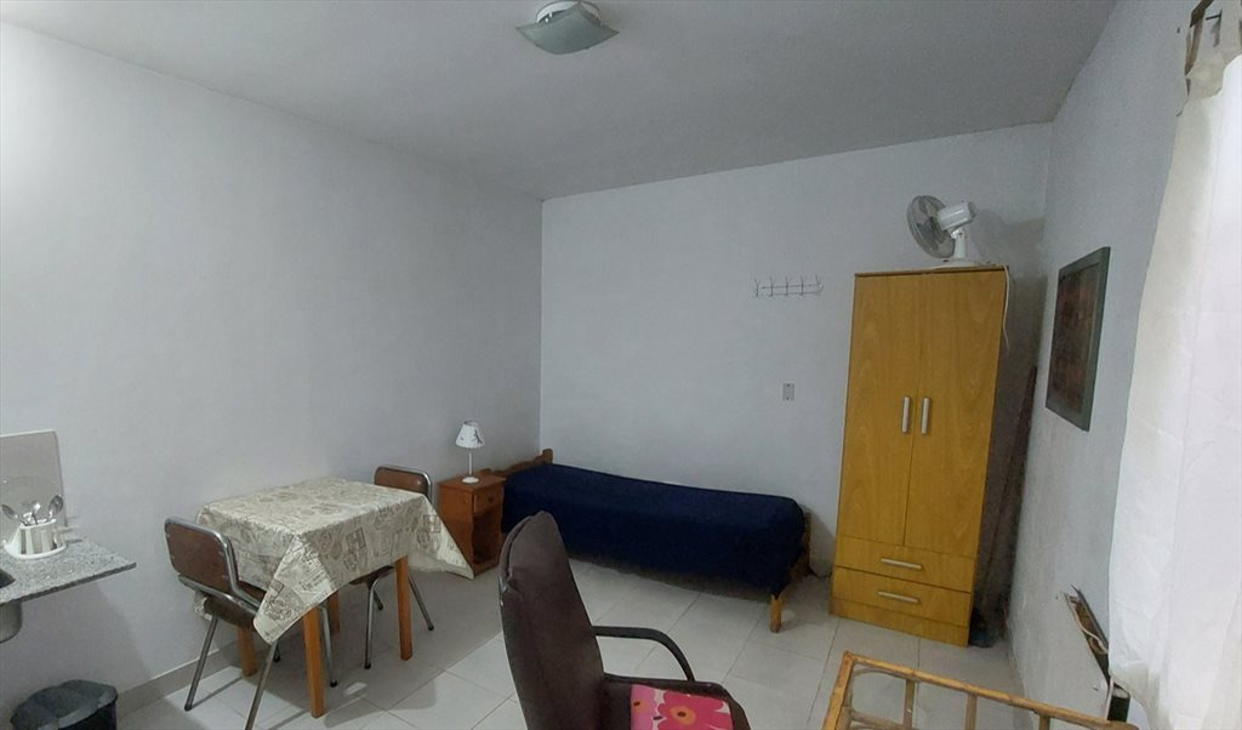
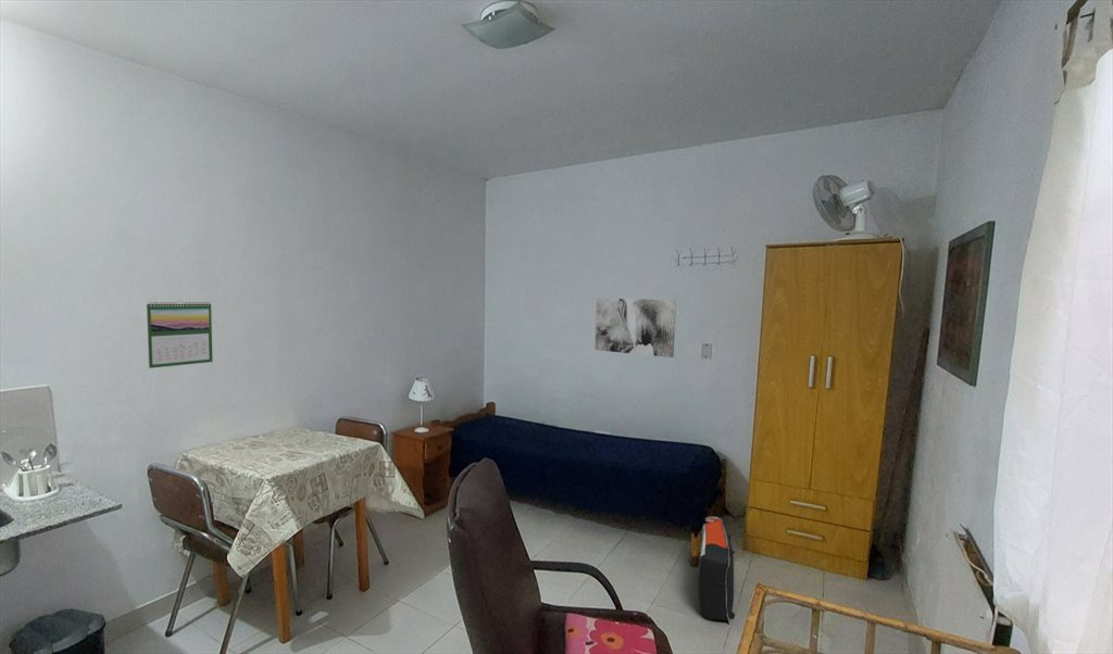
+ calendar [146,300,214,369]
+ backpack [698,516,736,624]
+ wall art [593,297,677,359]
